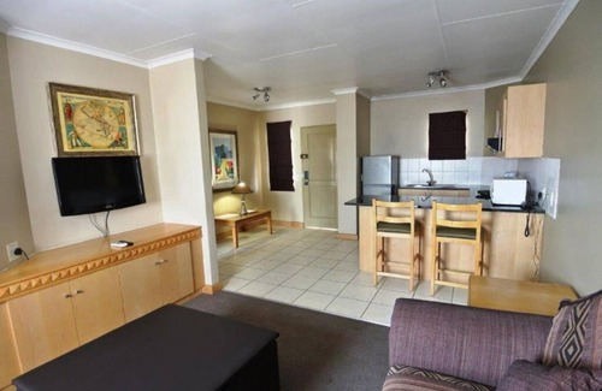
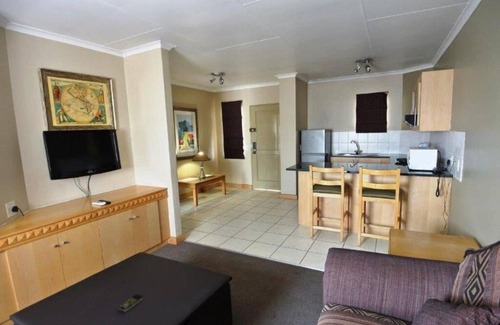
+ remote control [118,293,144,312]
